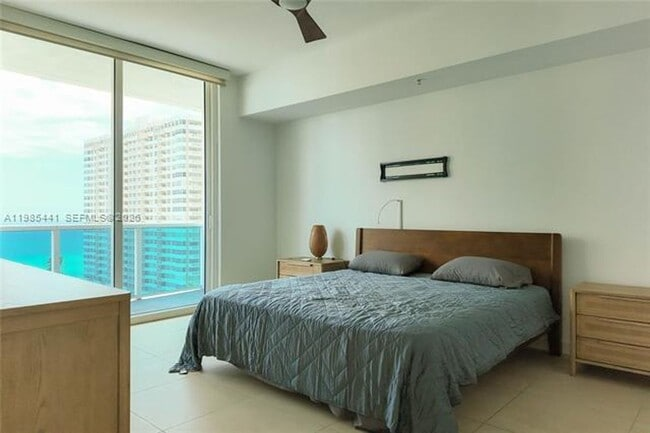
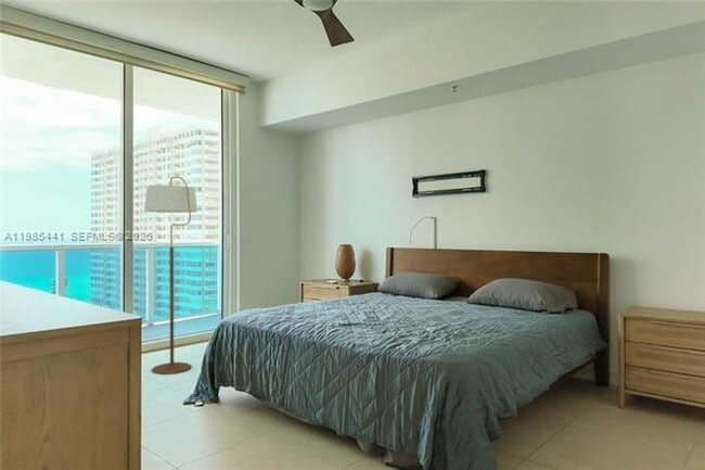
+ floor lamp [143,176,198,376]
